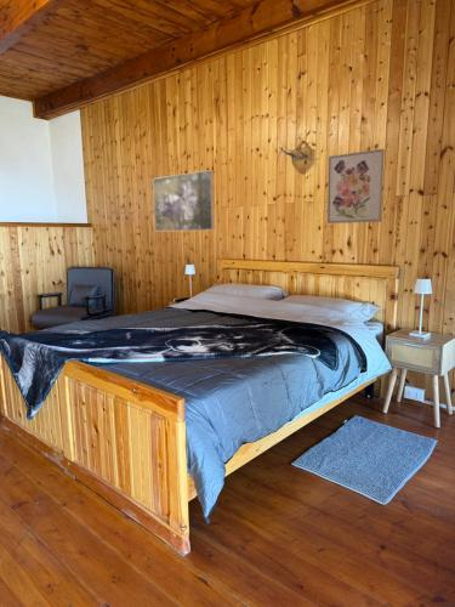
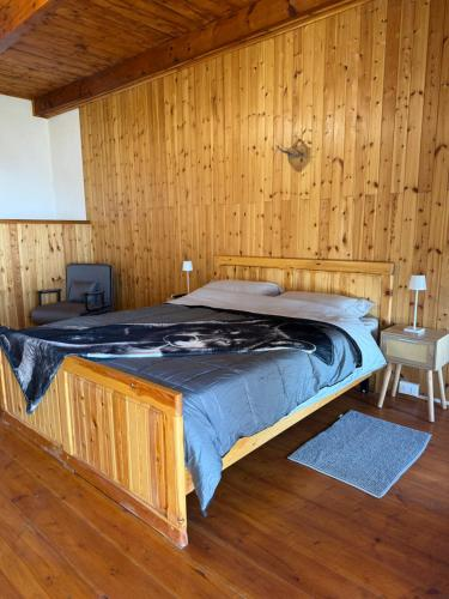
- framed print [152,169,216,233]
- wall art [326,148,386,225]
